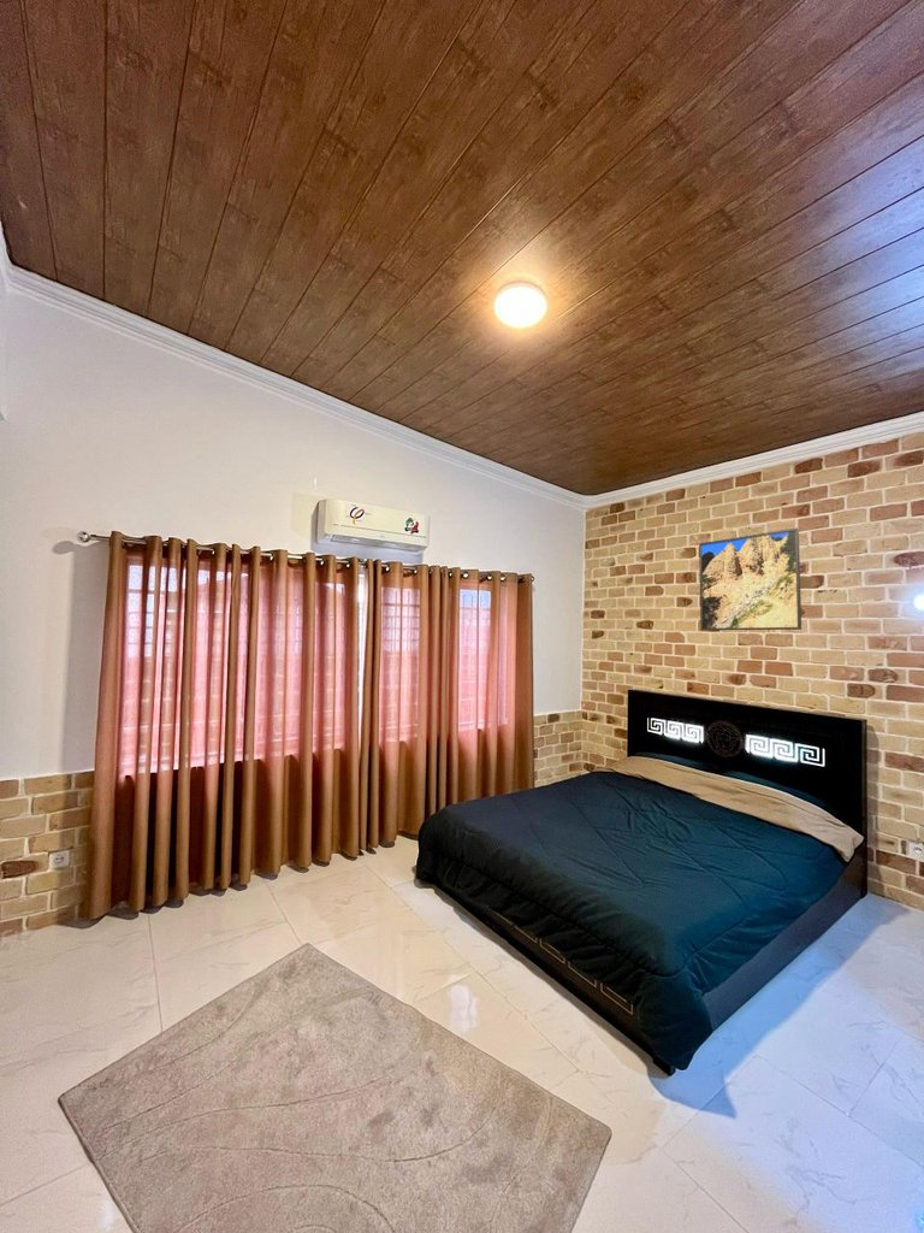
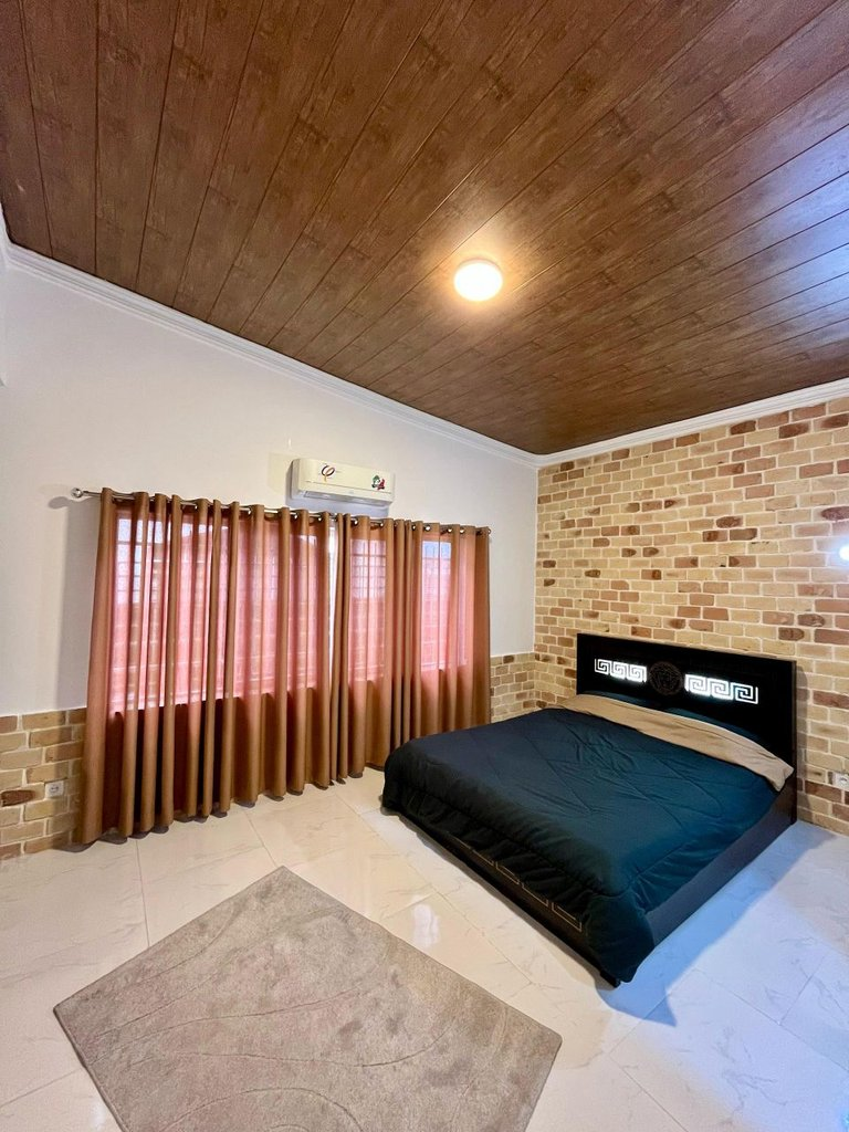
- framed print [698,527,802,632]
